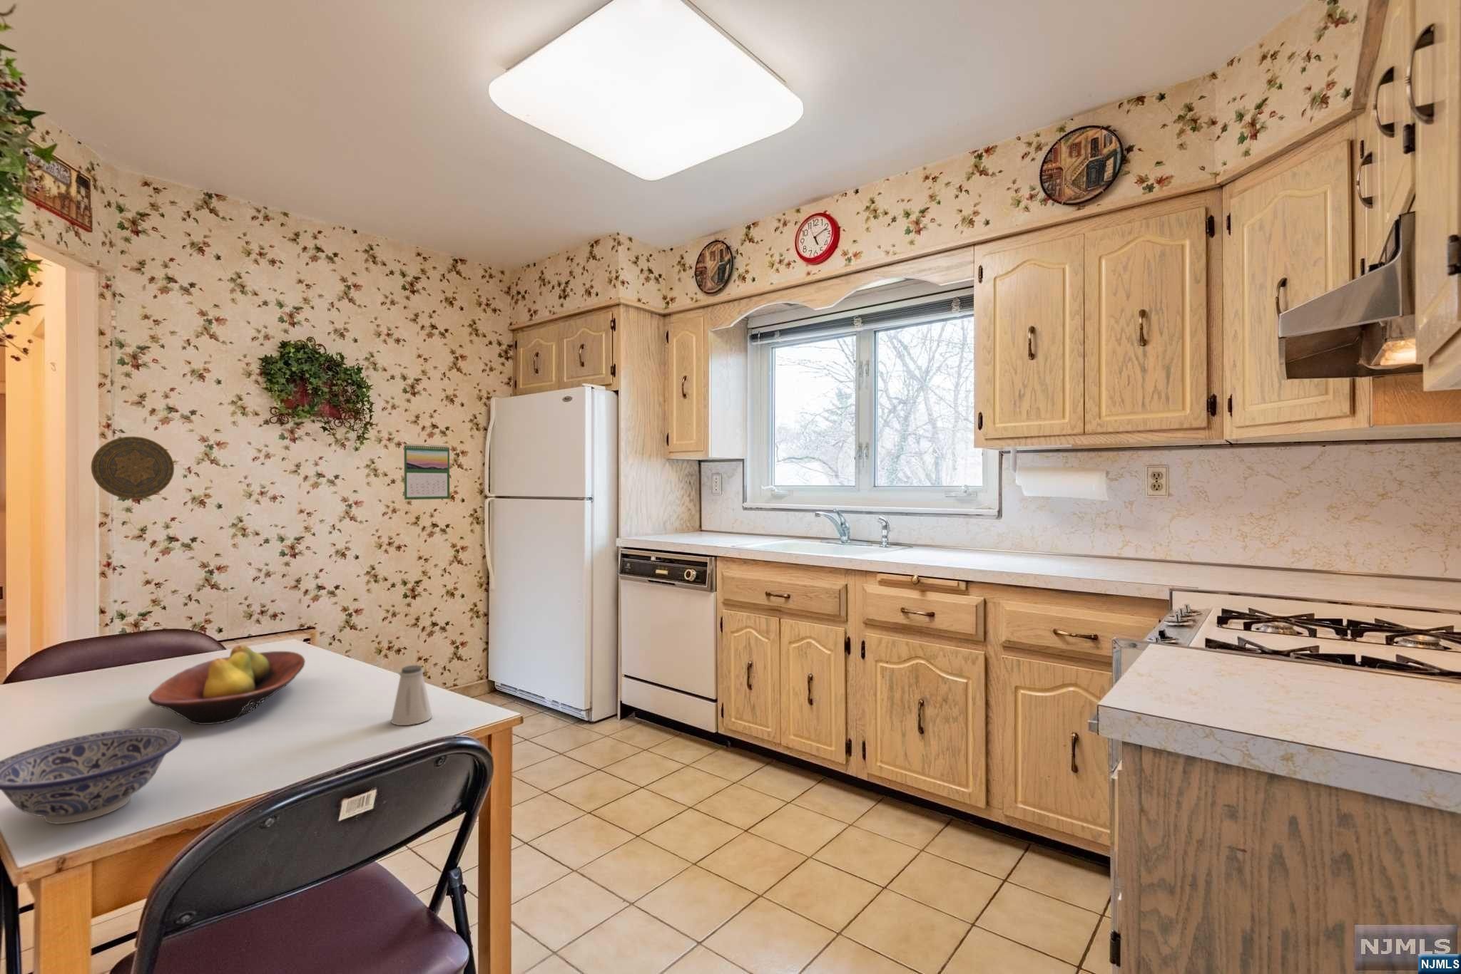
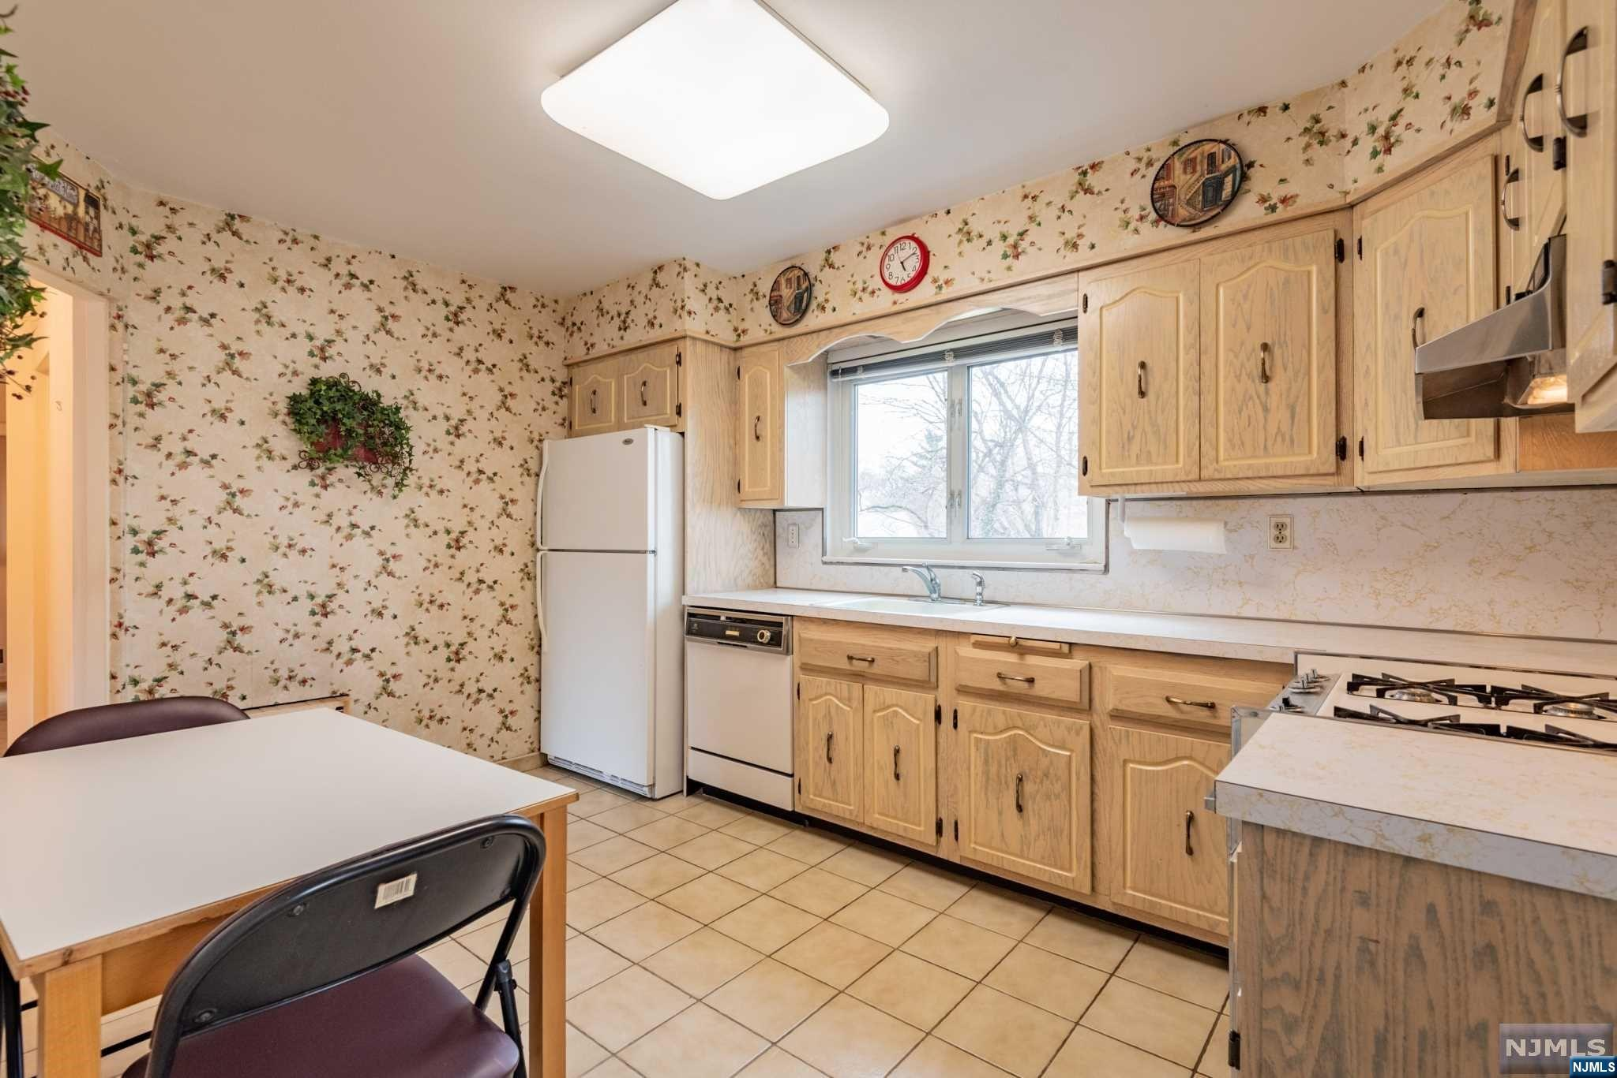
- bowl [0,727,184,824]
- decorative plate [90,436,175,499]
- calendar [404,444,450,500]
- fruit bowl [148,645,306,725]
- saltshaker [391,665,433,726]
